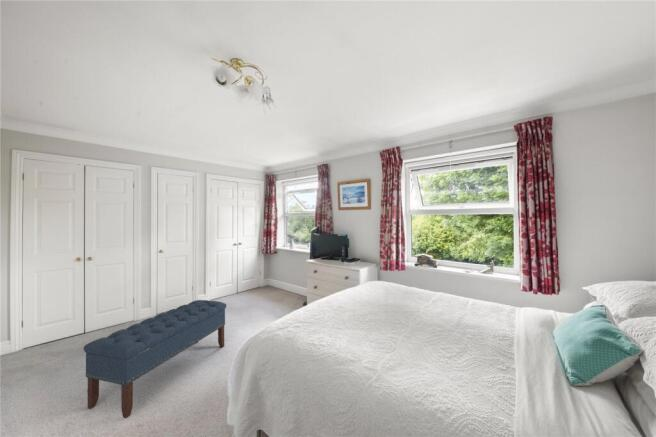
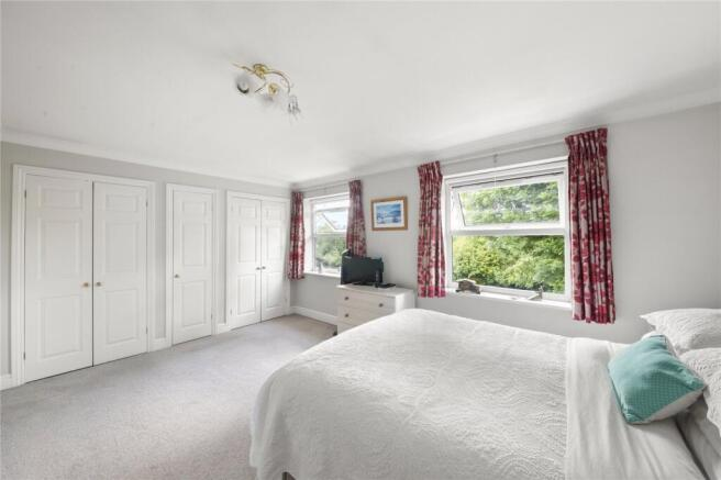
- bench [83,299,227,419]
